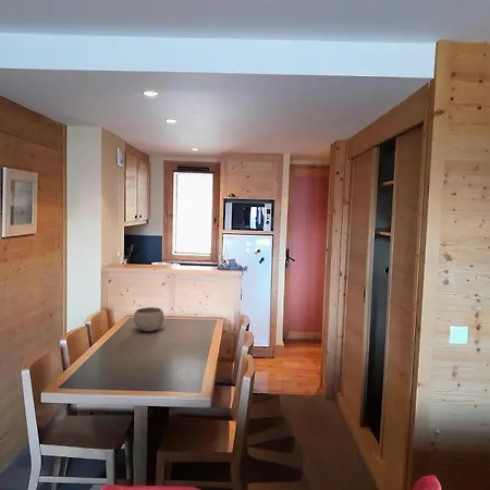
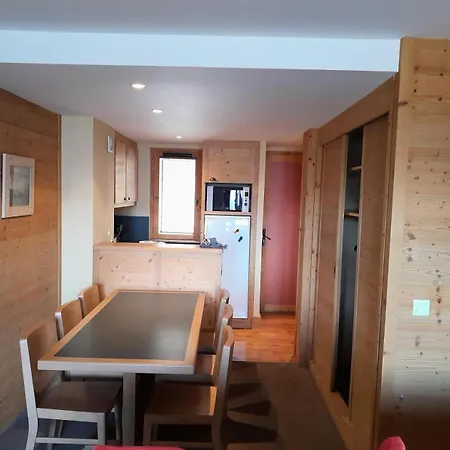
- bowl [133,306,164,332]
